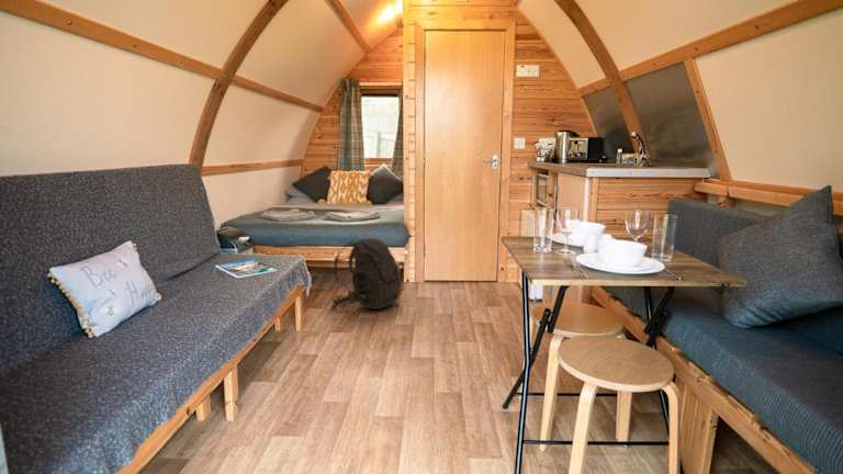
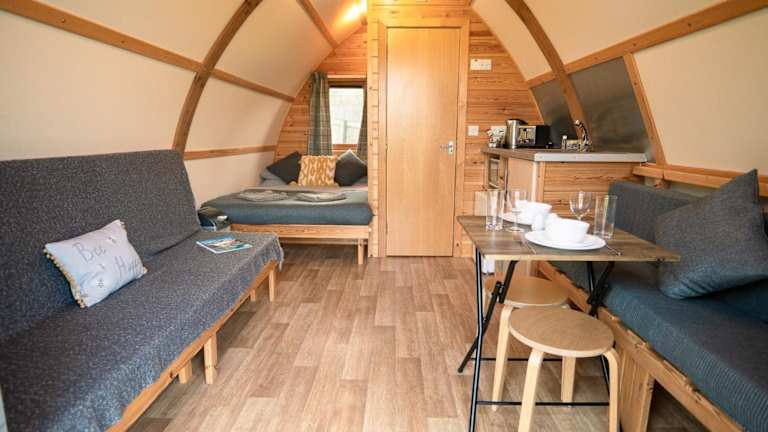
- backpack [331,237,403,311]
